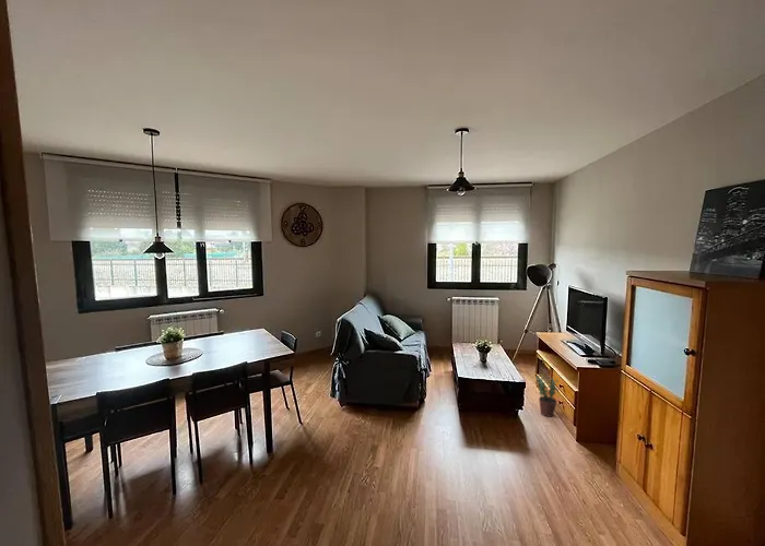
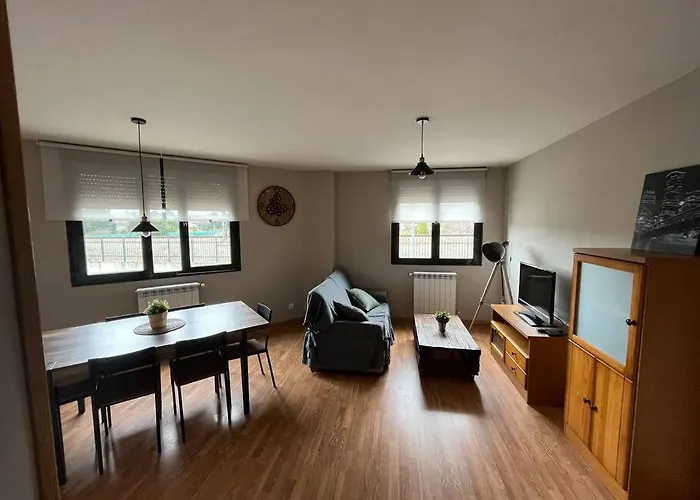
- potted plant [534,375,560,418]
